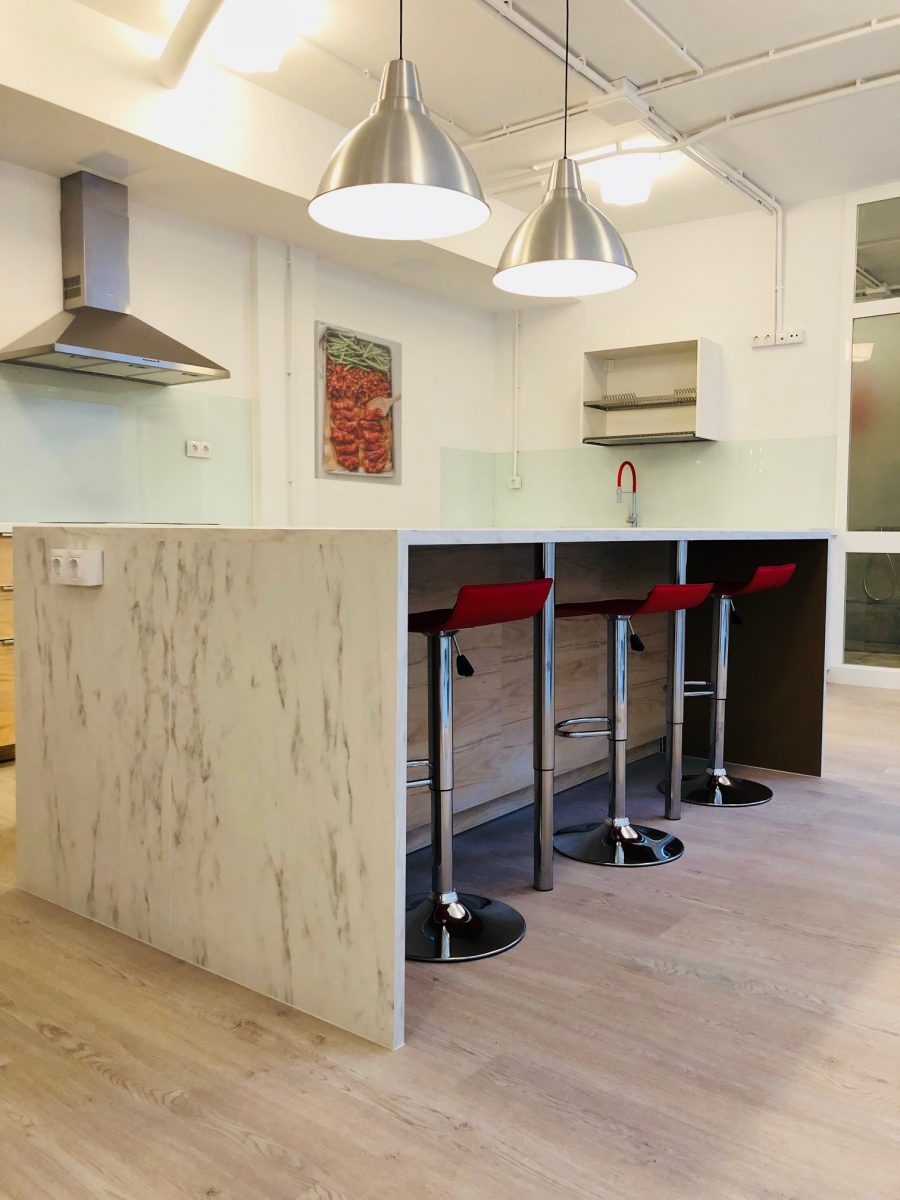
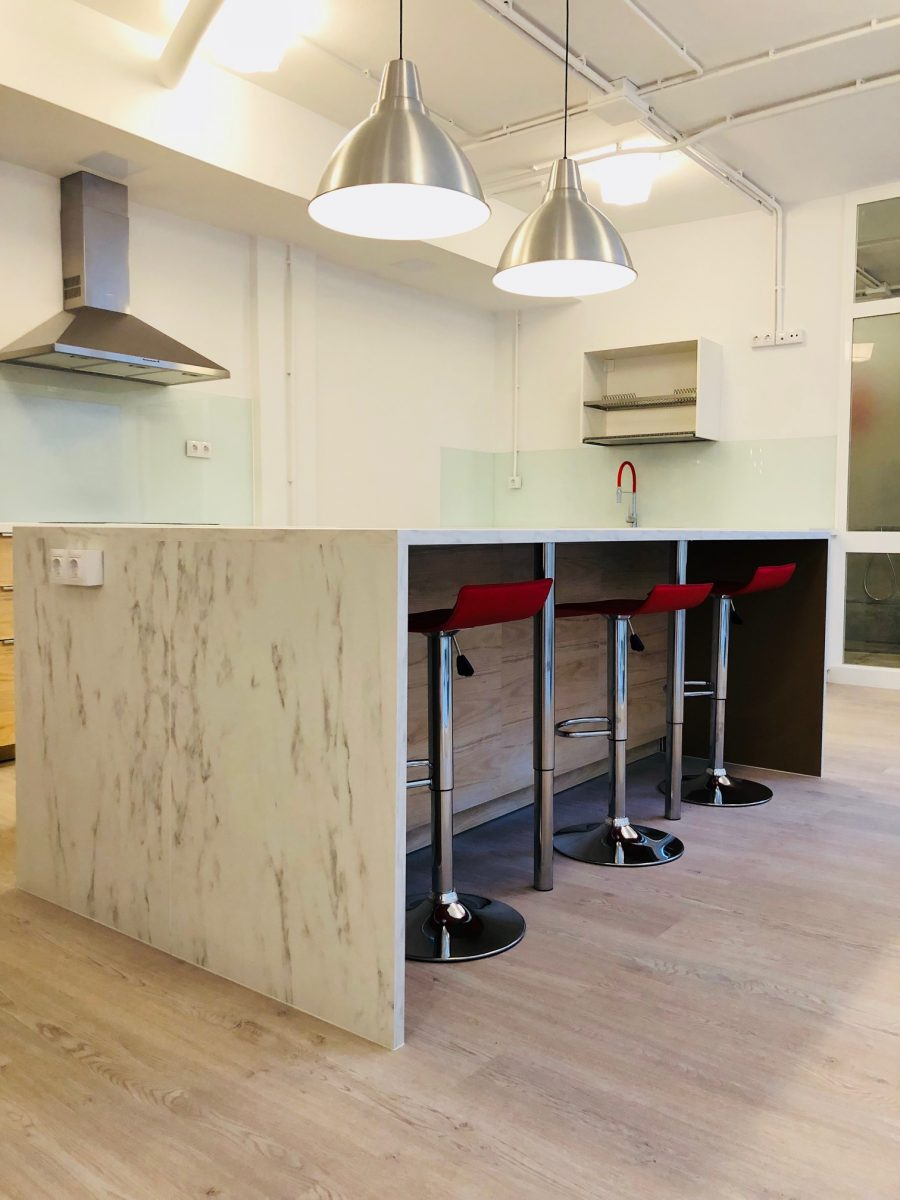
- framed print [313,319,403,487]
